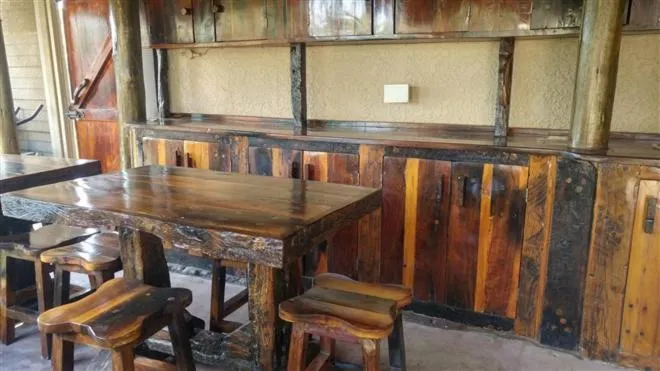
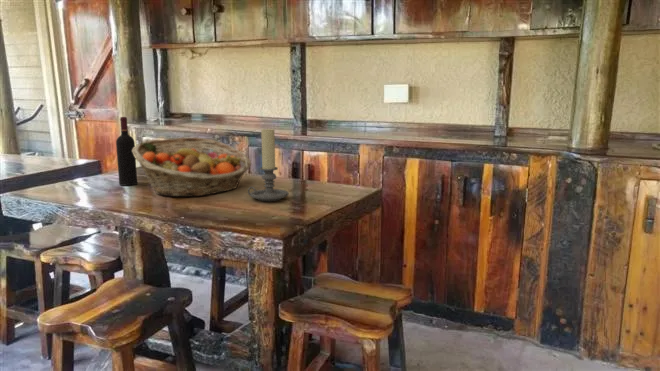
+ fruit basket [132,137,252,198]
+ wine bottle [115,116,138,187]
+ candle holder [247,127,290,202]
